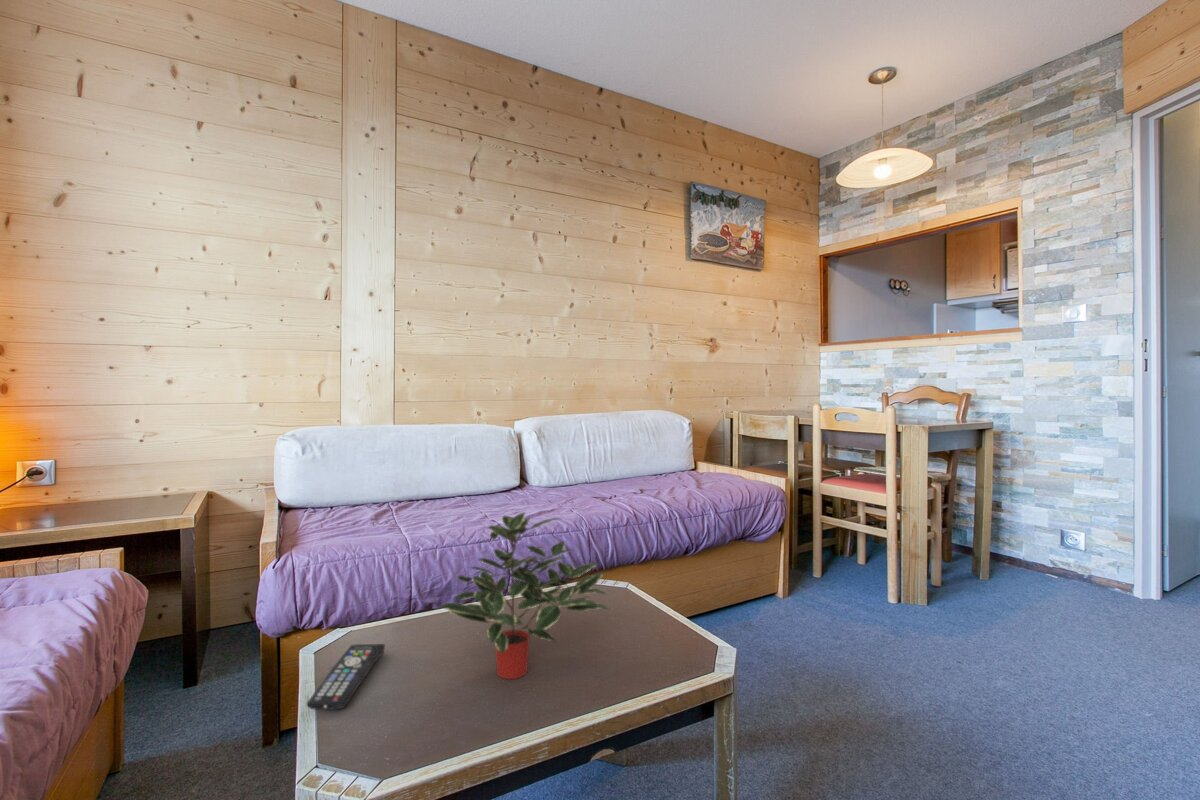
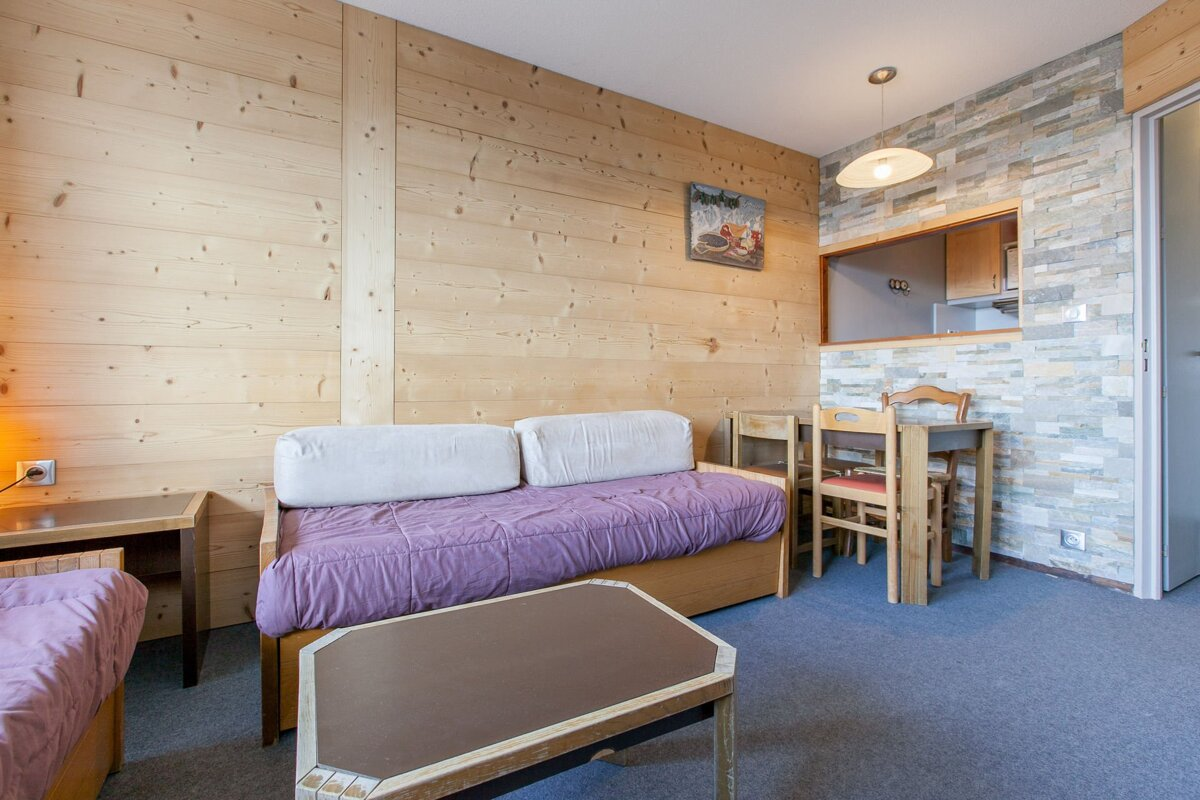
- potted plant [439,511,610,680]
- remote control [305,643,386,711]
